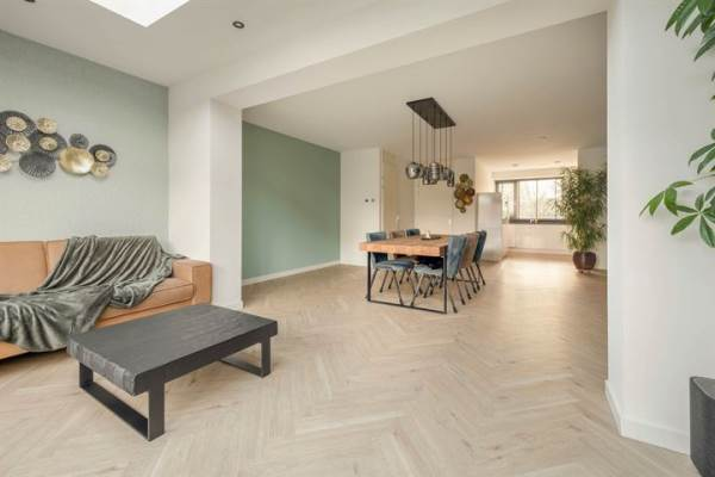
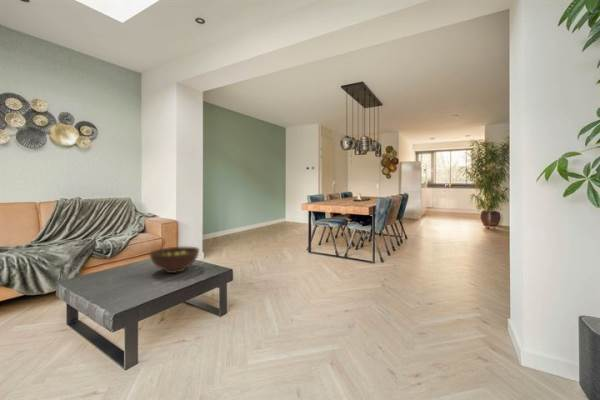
+ fruit bowl [149,246,200,274]
